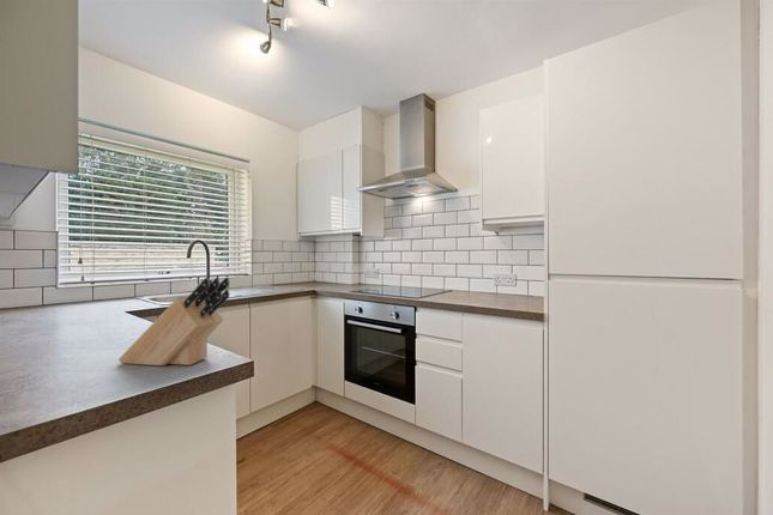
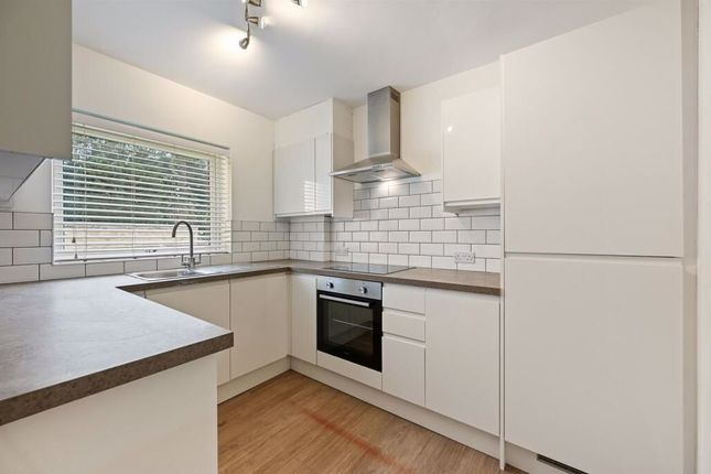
- knife block [117,277,231,366]
